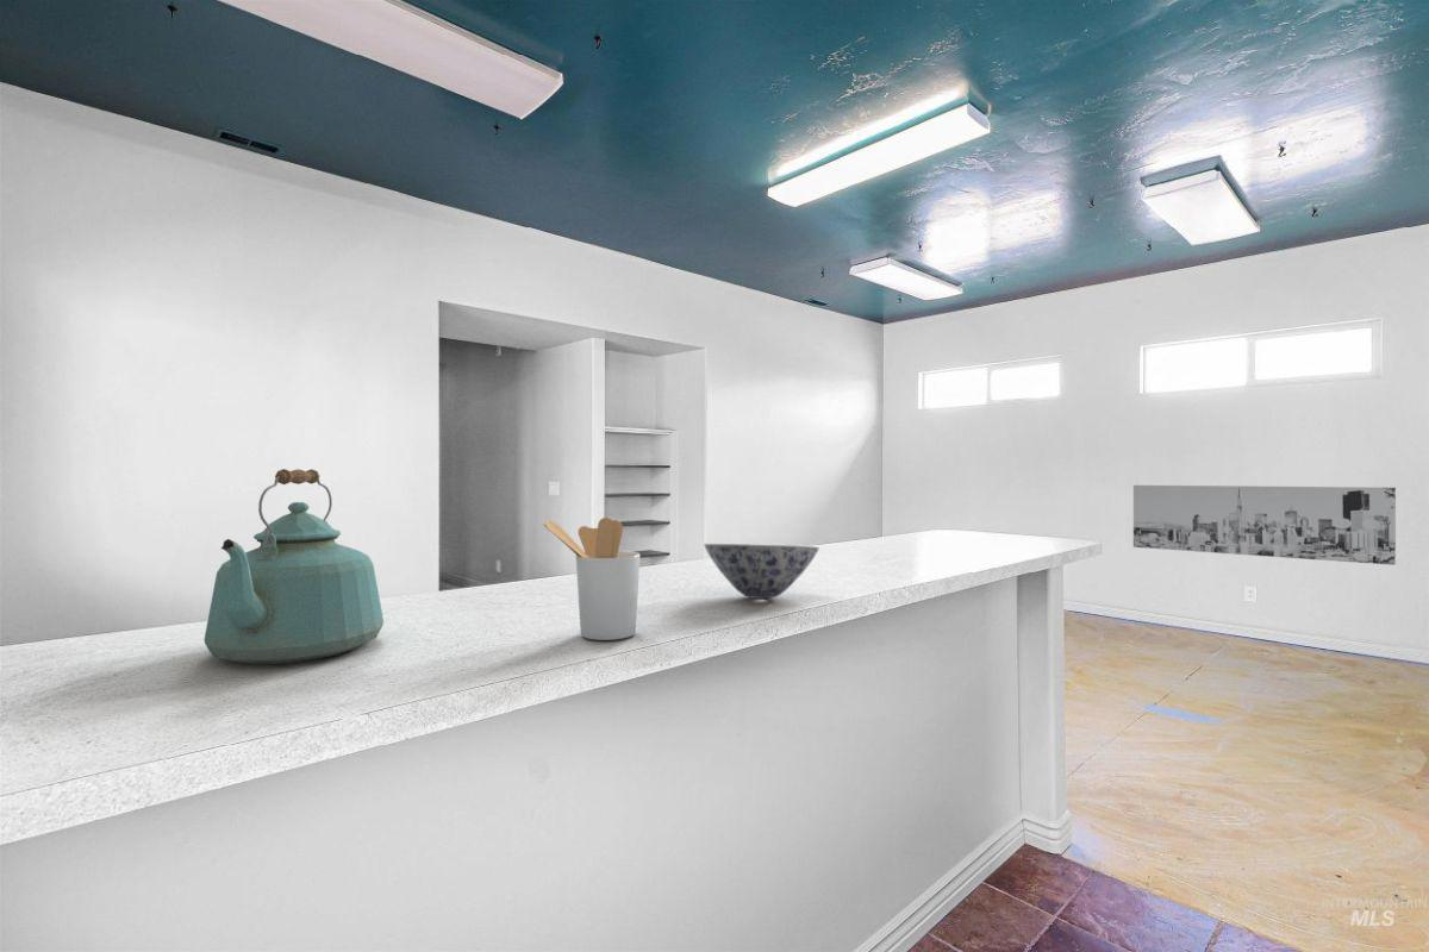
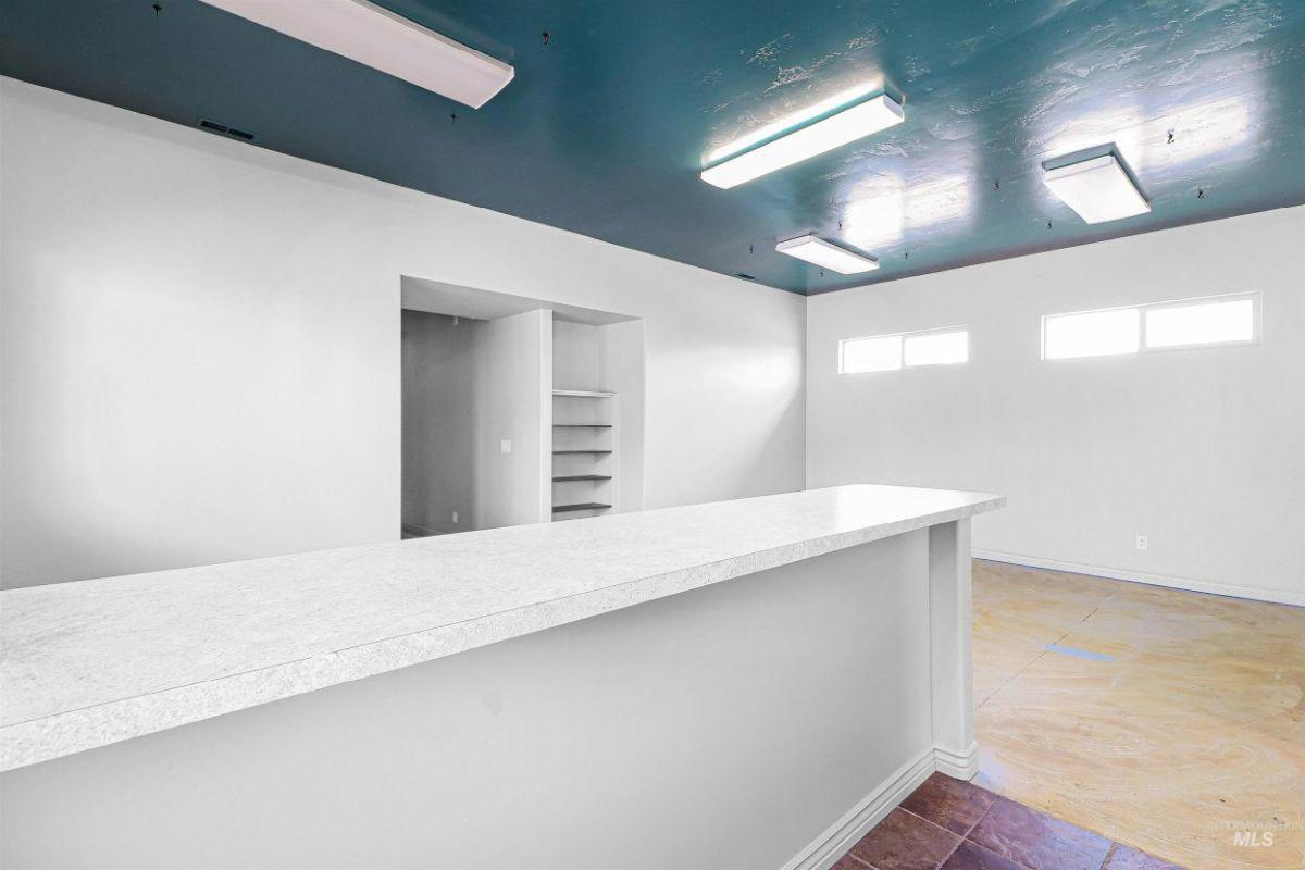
- bowl [703,543,820,600]
- utensil holder [542,516,641,641]
- wall art [1132,484,1397,566]
- kettle [202,468,385,665]
